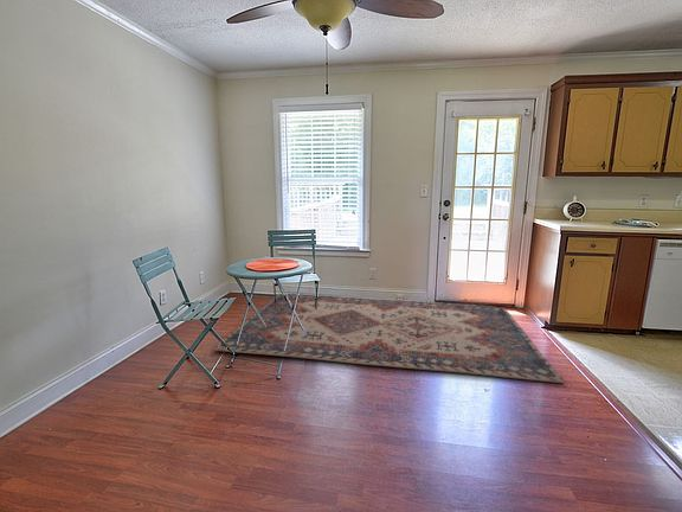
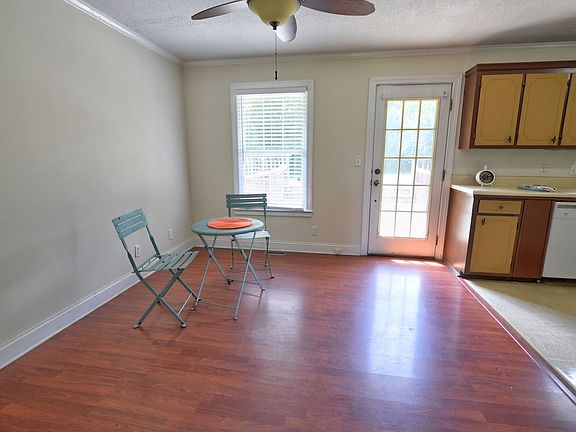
- rug [212,293,566,384]
